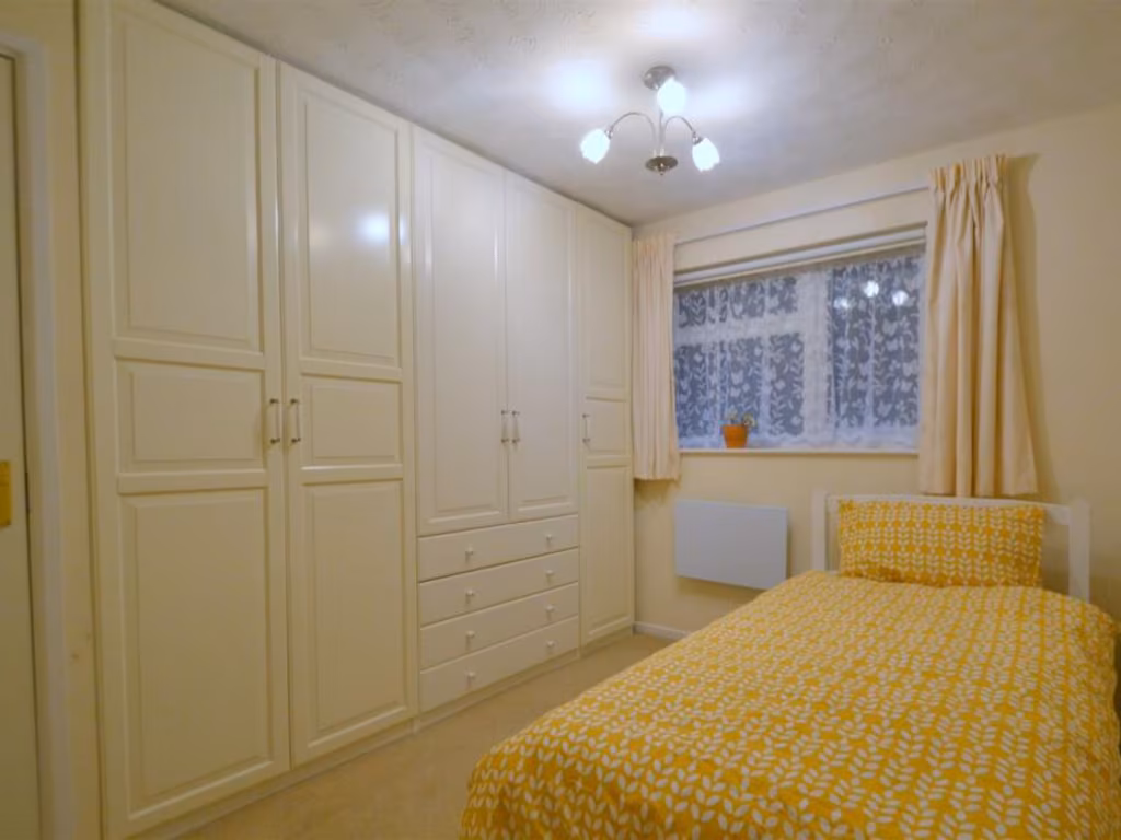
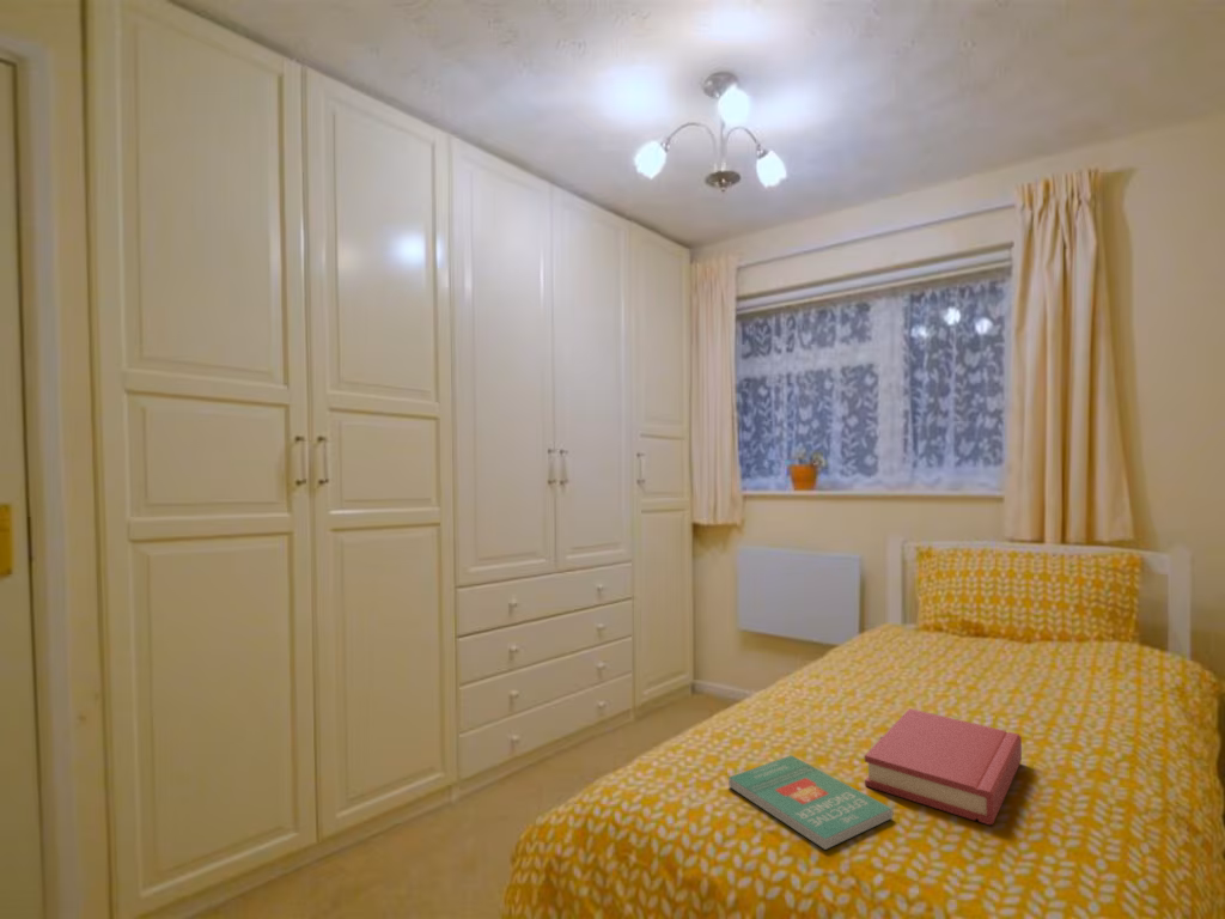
+ book [727,754,894,851]
+ hardback book [864,707,1023,826]
